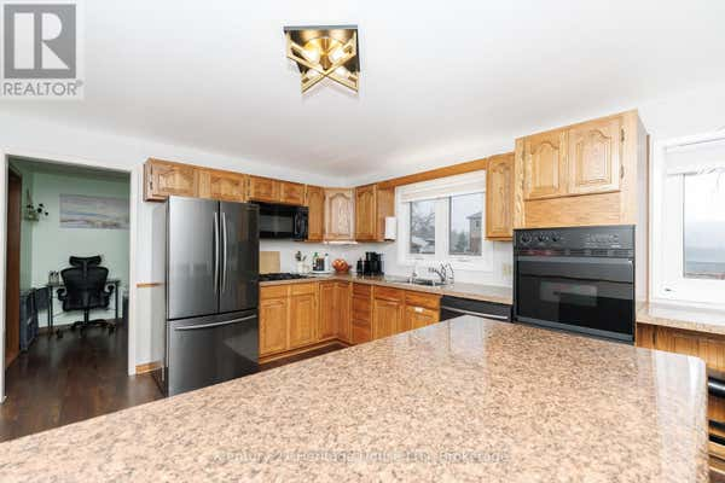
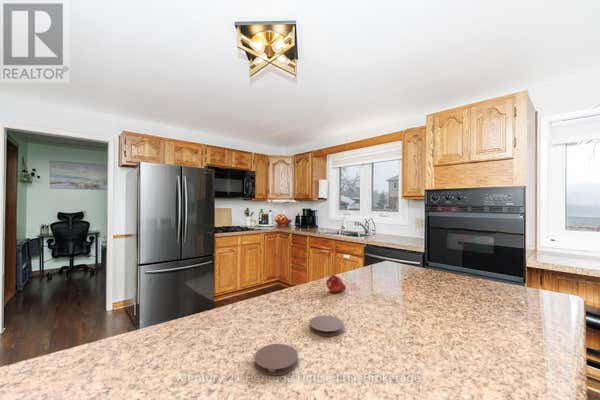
+ coaster [309,315,345,337]
+ coaster [254,343,299,377]
+ fruit [325,274,347,293]
